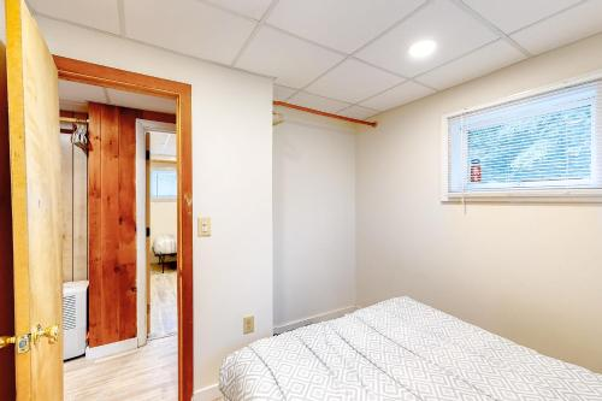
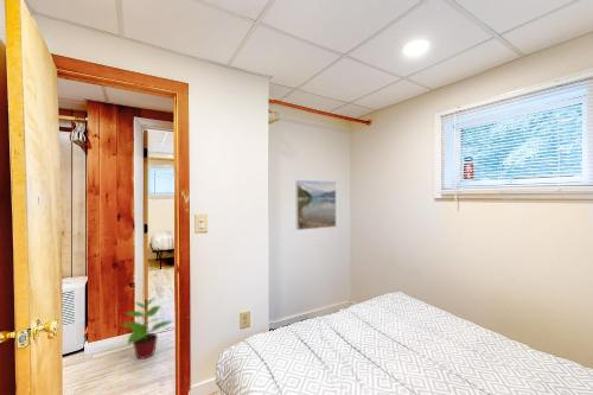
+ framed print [294,179,337,231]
+ potted plant [119,297,174,361]
